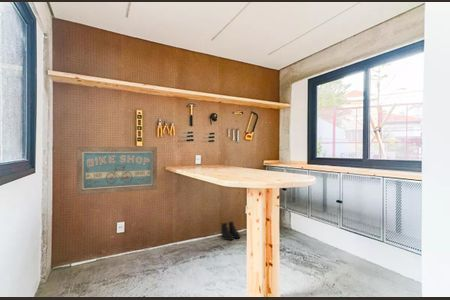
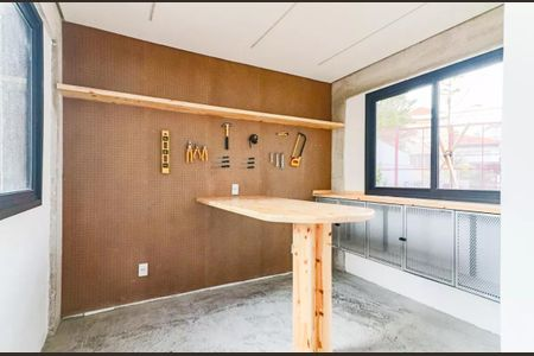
- boots [220,220,241,241]
- wall art [76,146,158,196]
